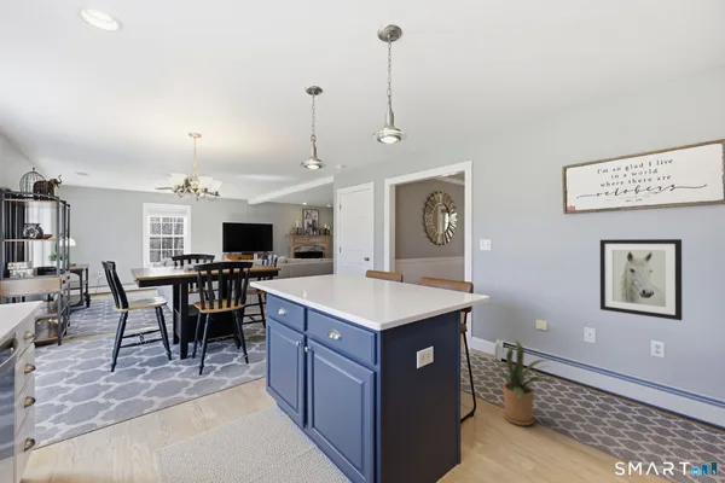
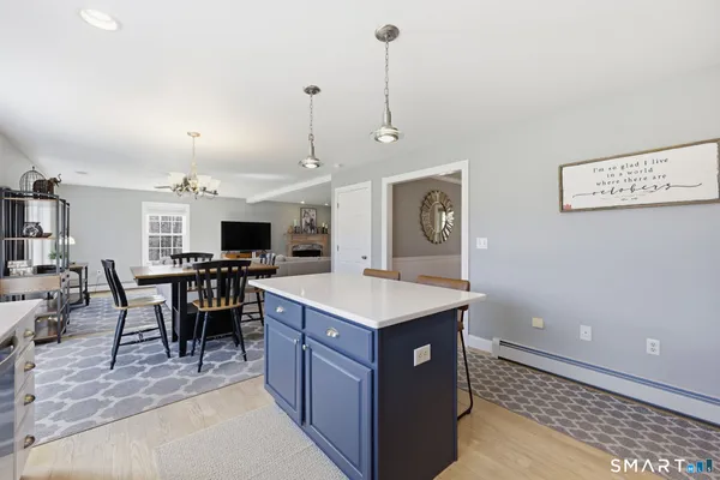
- house plant [494,337,556,427]
- wall art [599,238,683,321]
